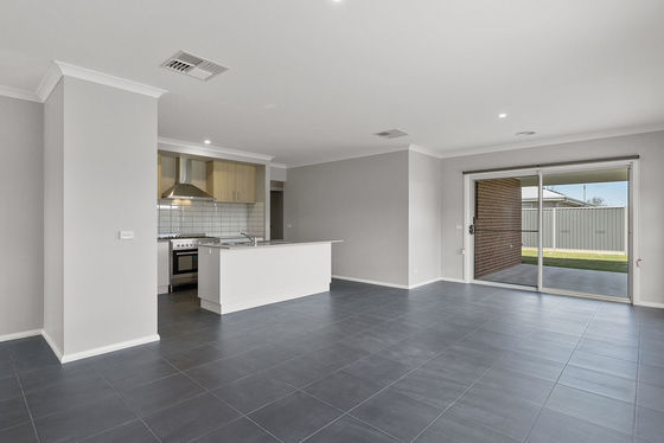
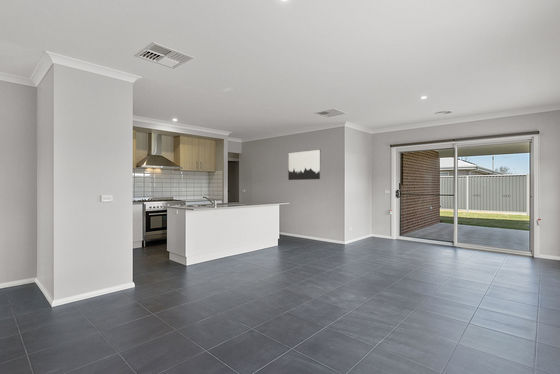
+ wall art [287,149,322,181]
